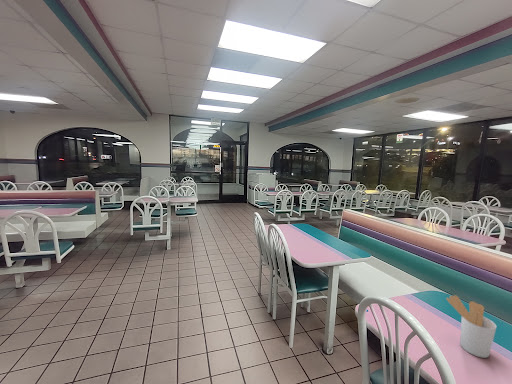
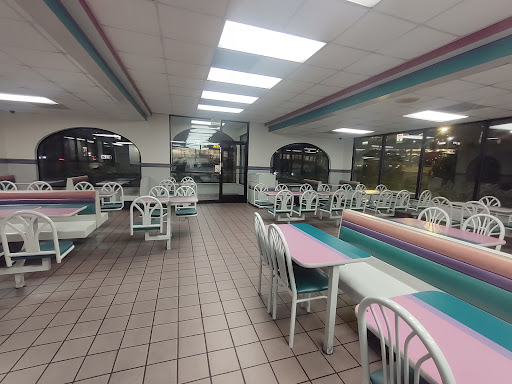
- utensil holder [445,294,497,359]
